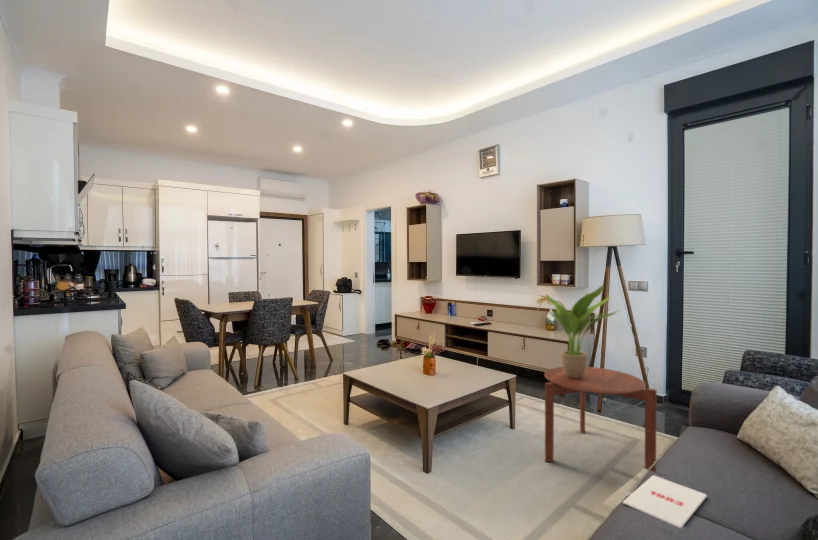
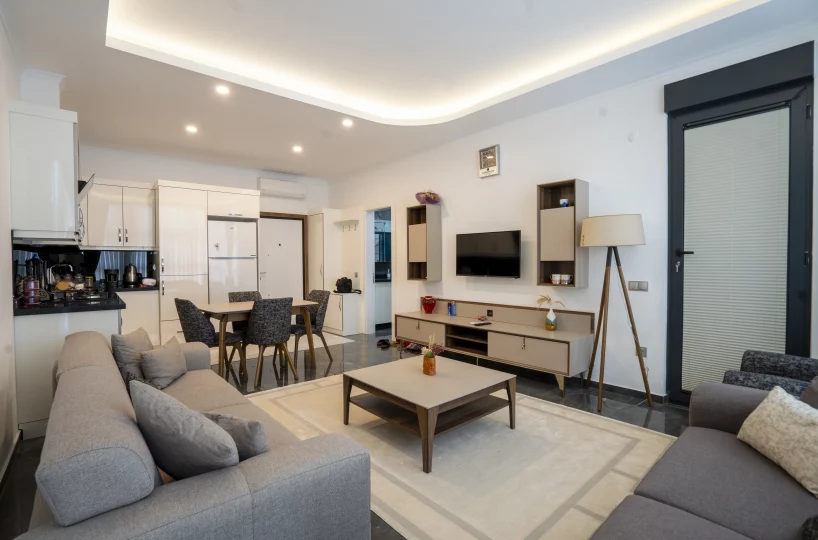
- potted plant [545,284,620,379]
- magazine [622,474,708,529]
- side table [543,366,658,473]
